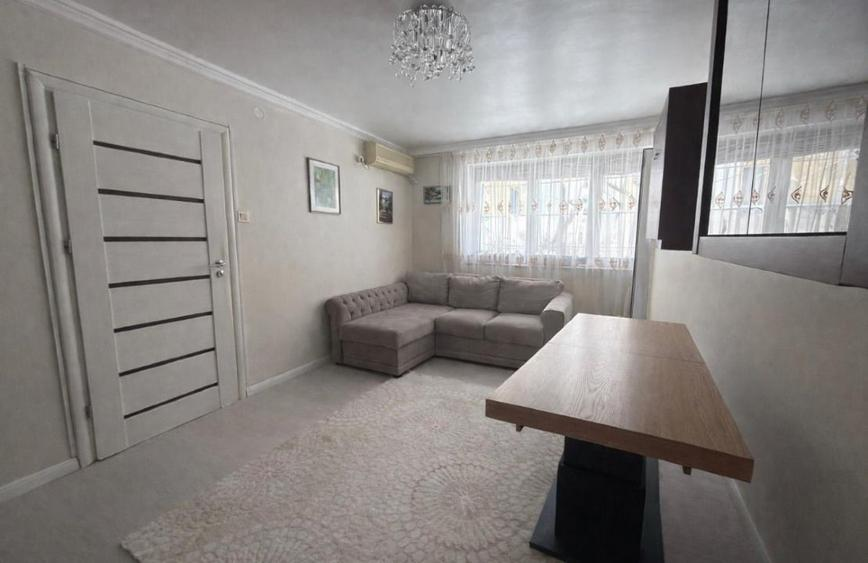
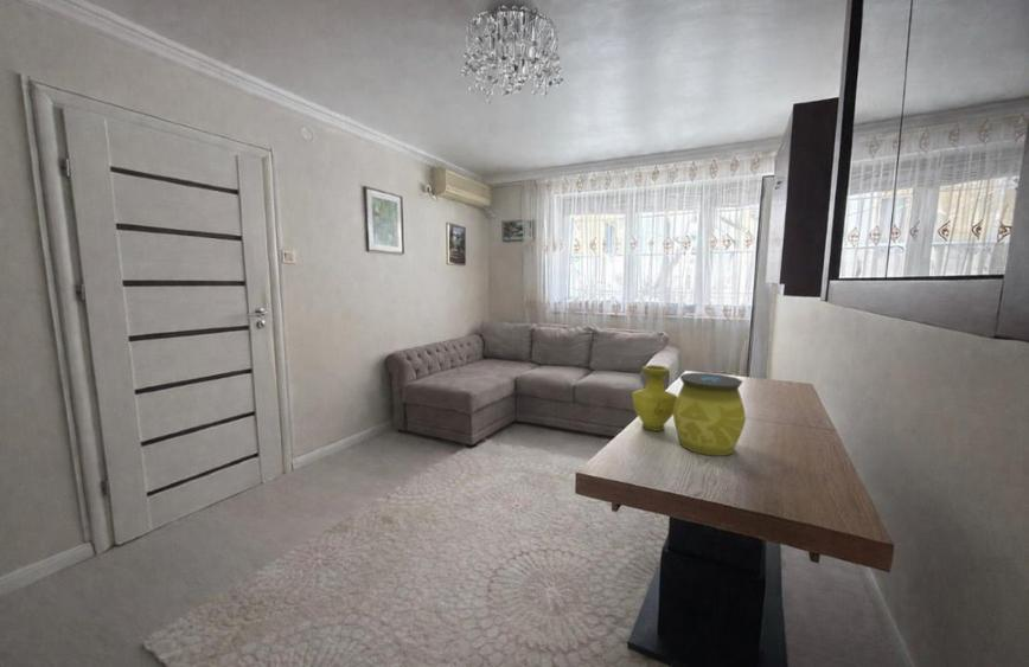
+ decorative vase [631,364,747,457]
